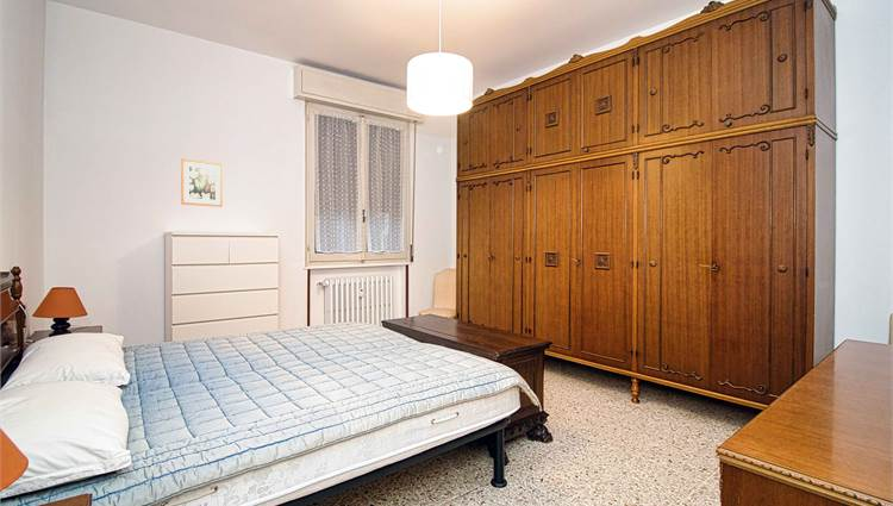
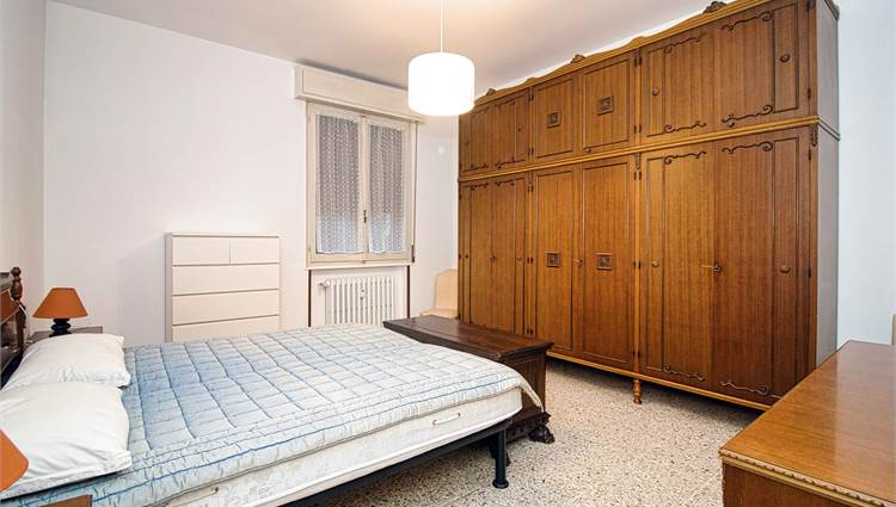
- wall art [180,157,224,208]
